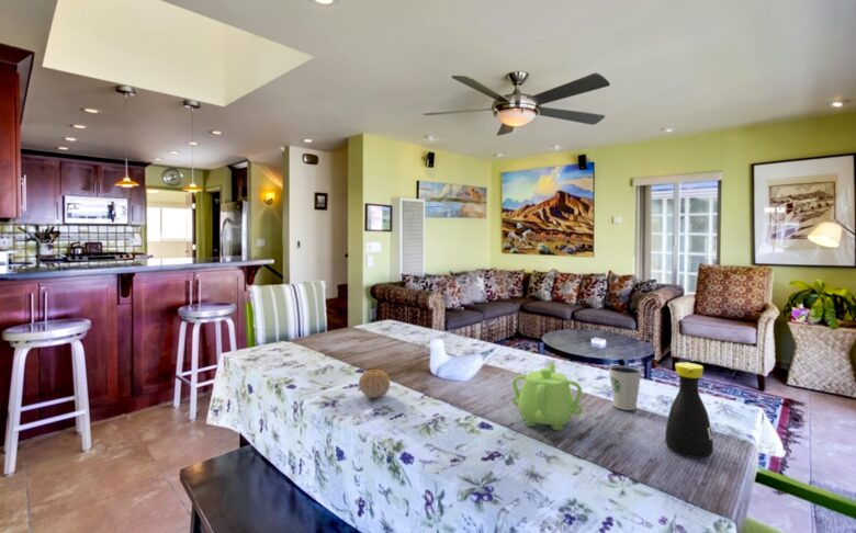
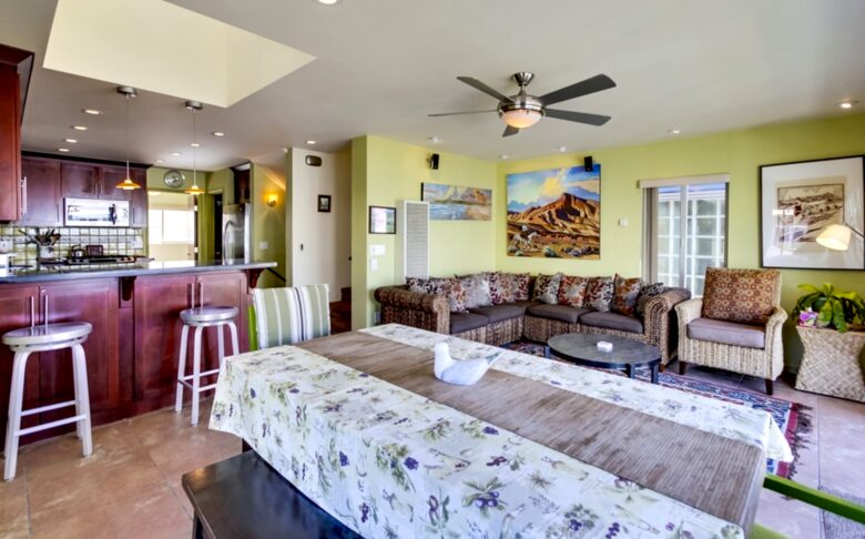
- bottle [664,361,714,458]
- dixie cup [608,365,643,411]
- teapot [511,361,584,432]
- fruit [358,368,391,399]
